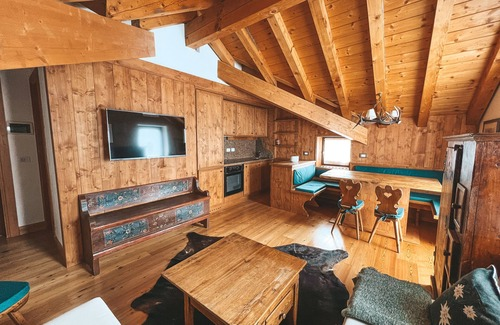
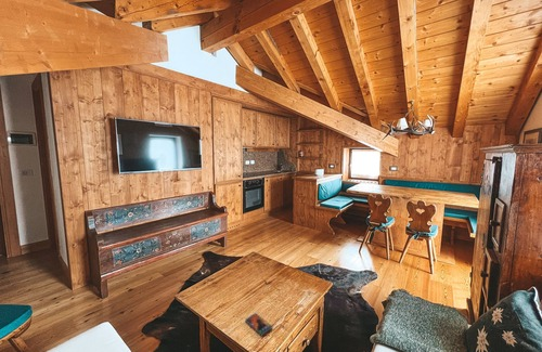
+ smartphone [244,312,273,337]
